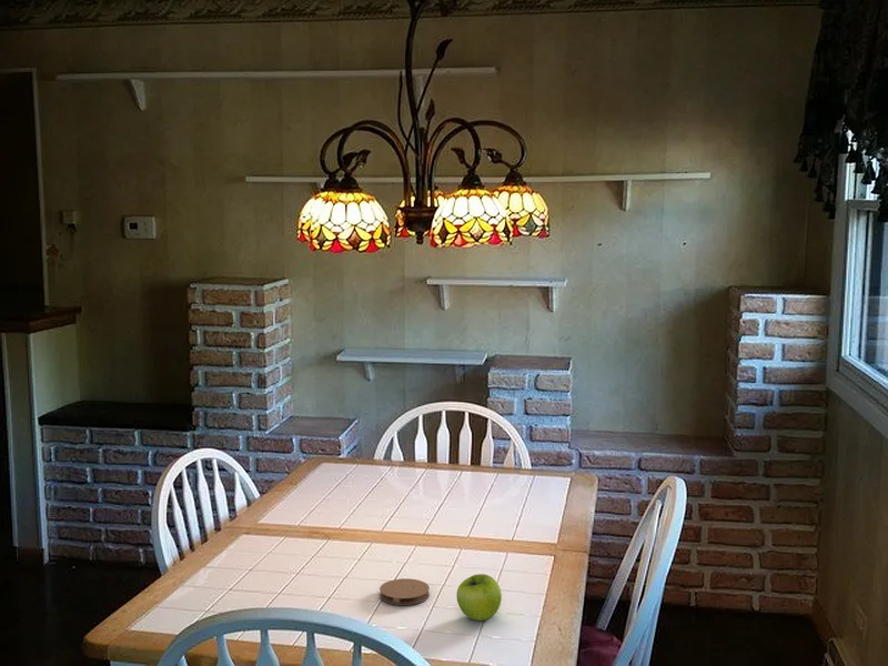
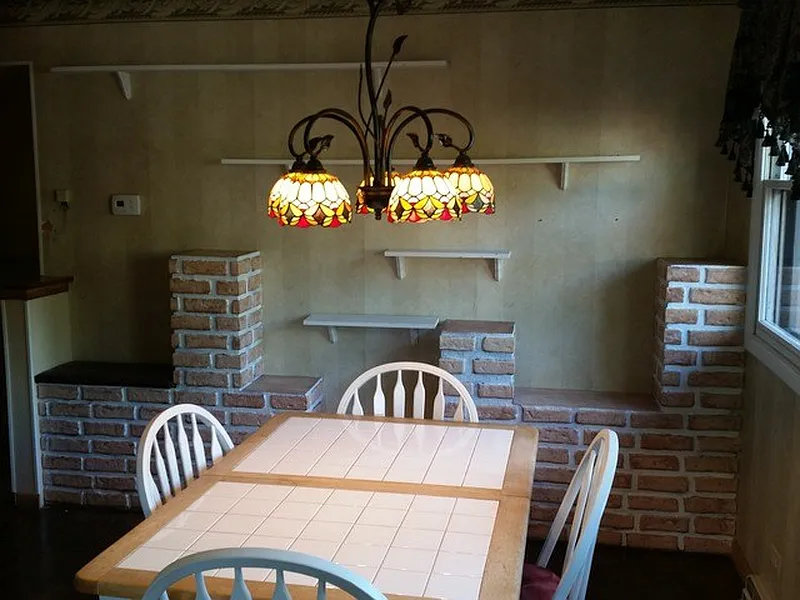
- fruit [455,573,503,622]
- coaster [379,577,431,606]
